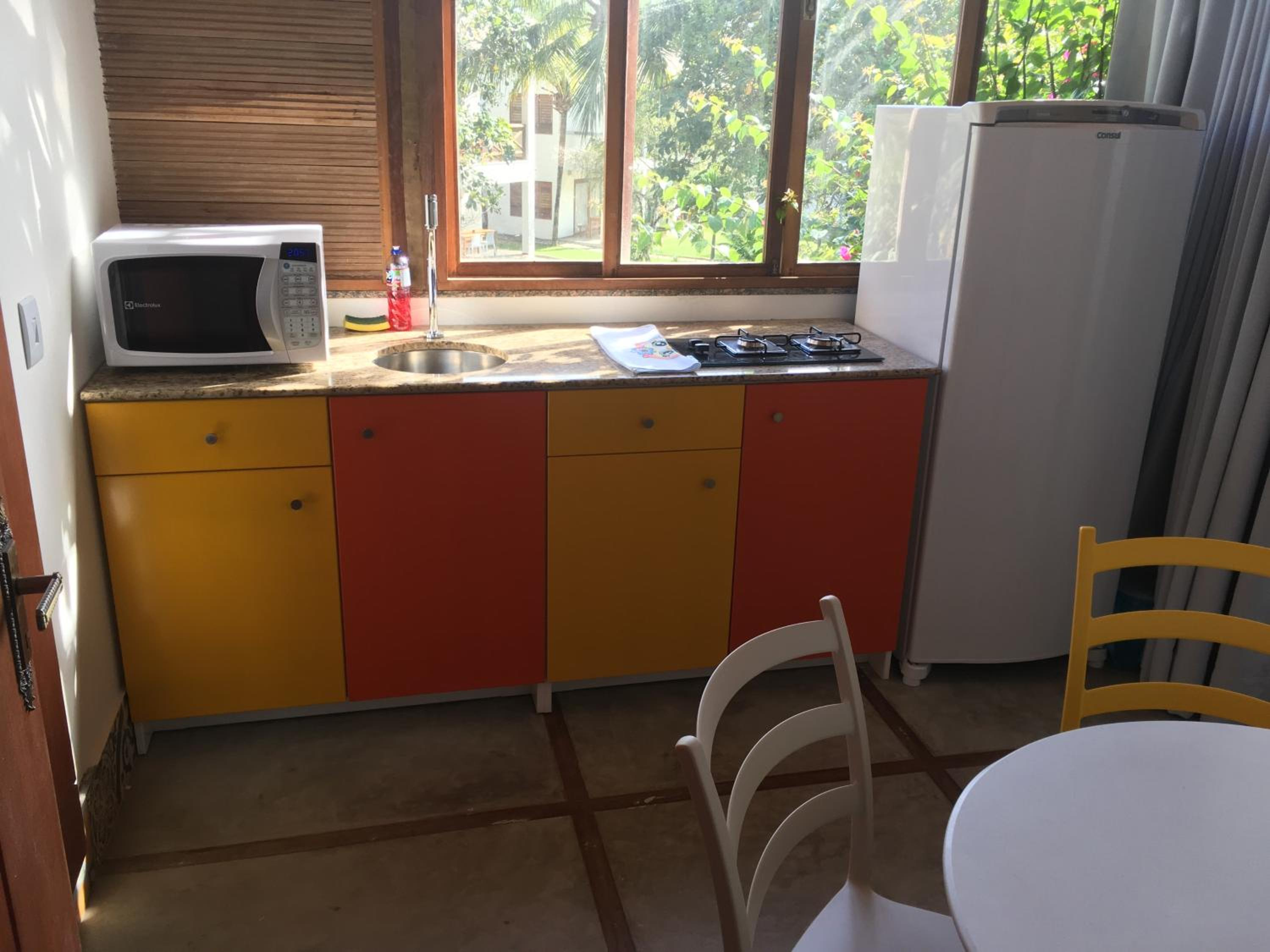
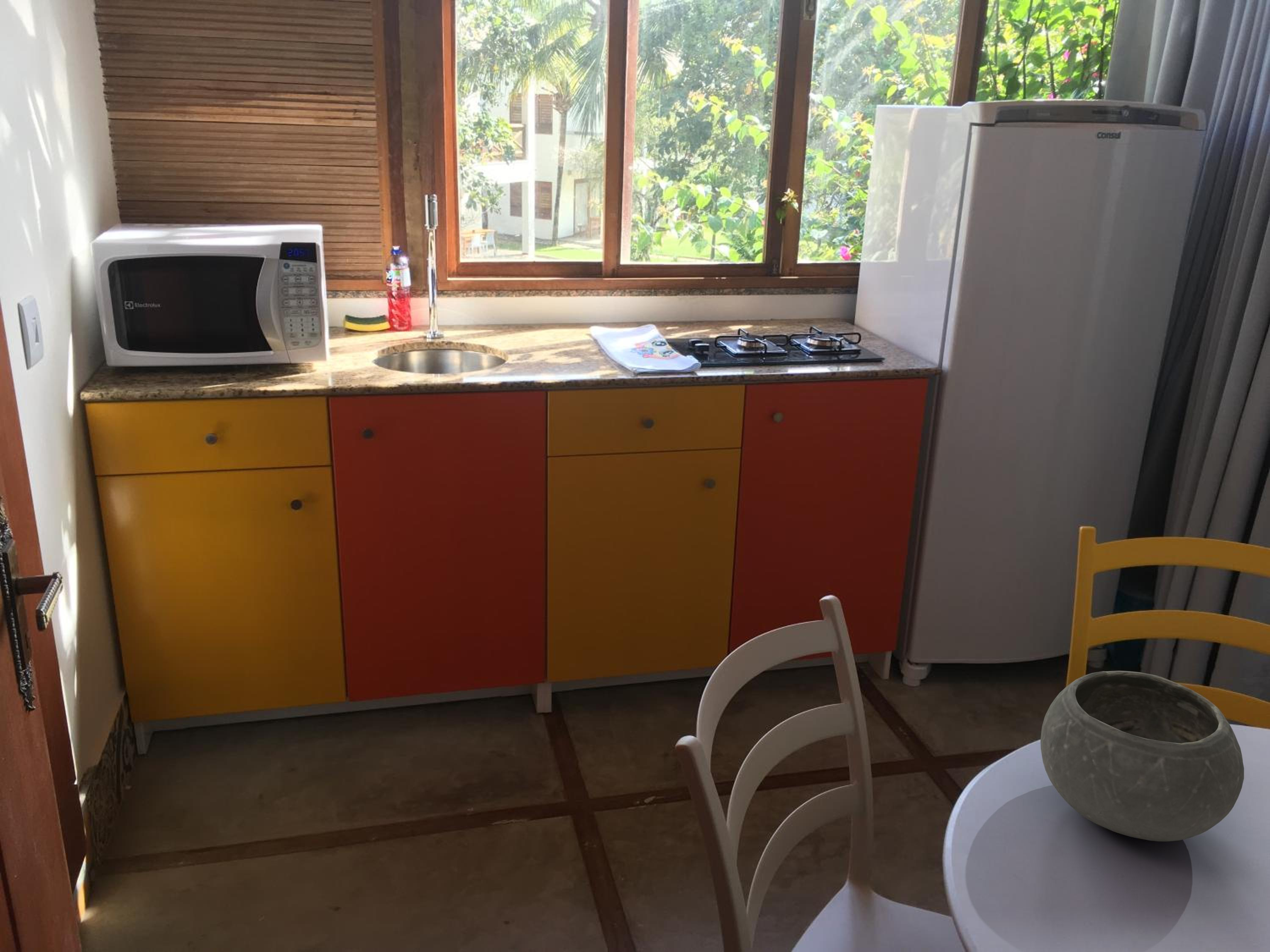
+ bowl [1040,670,1245,842]
